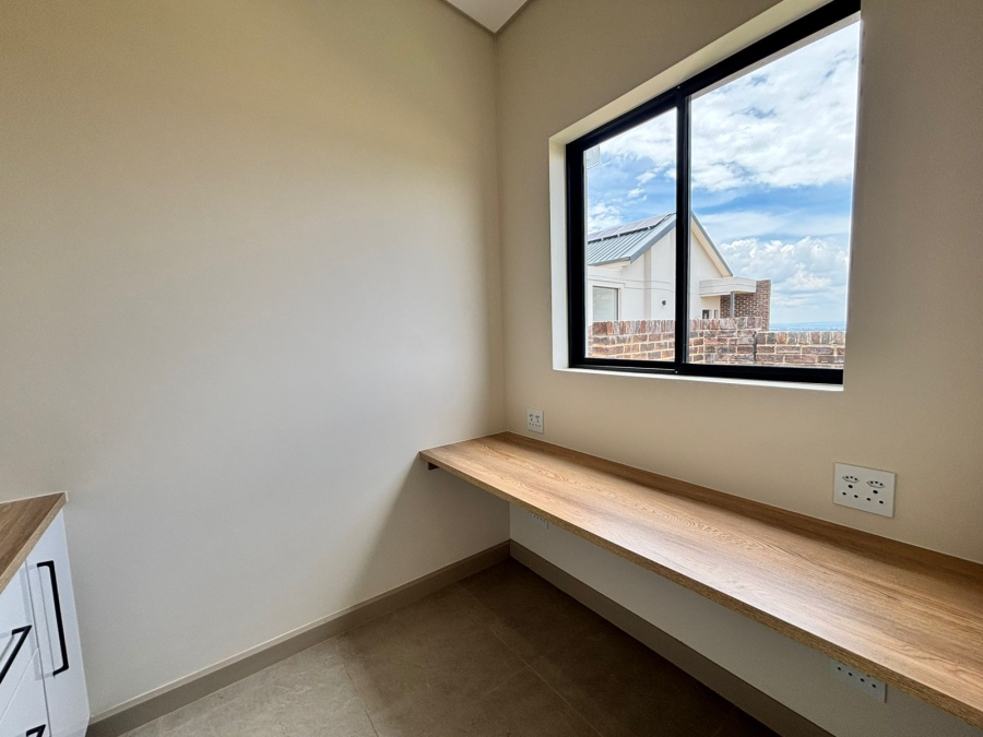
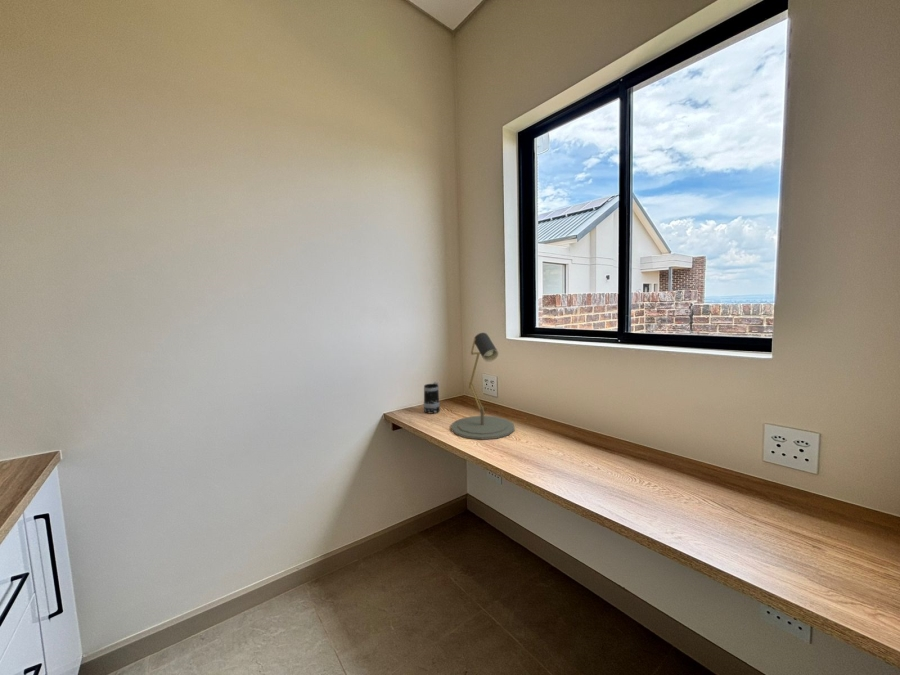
+ mug [423,381,441,414]
+ desk lamp [450,332,516,440]
